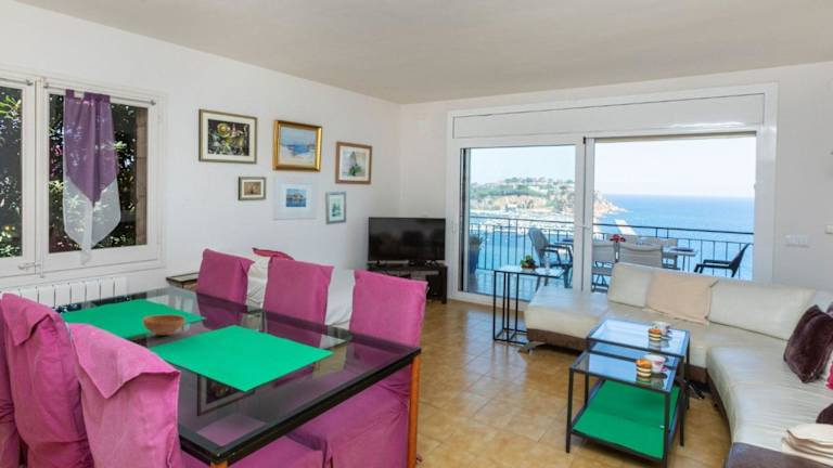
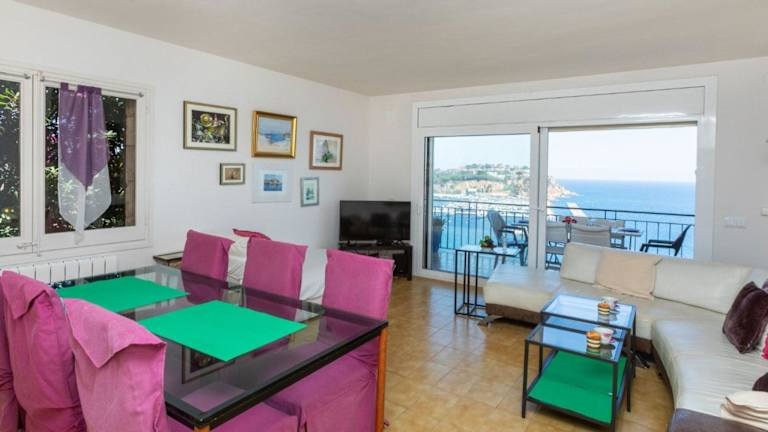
- bowl [142,313,187,336]
